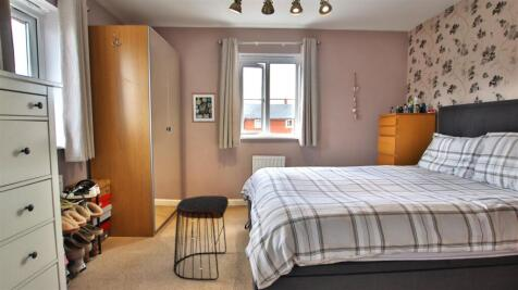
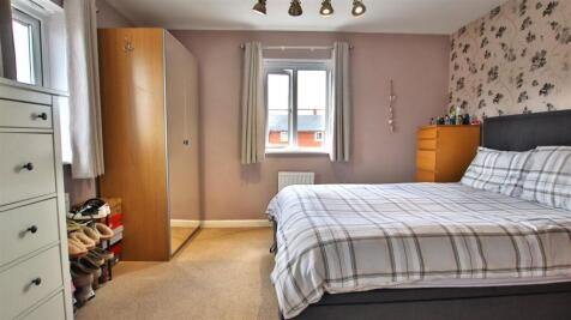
- stool [172,194,230,281]
- wall art [190,91,218,124]
